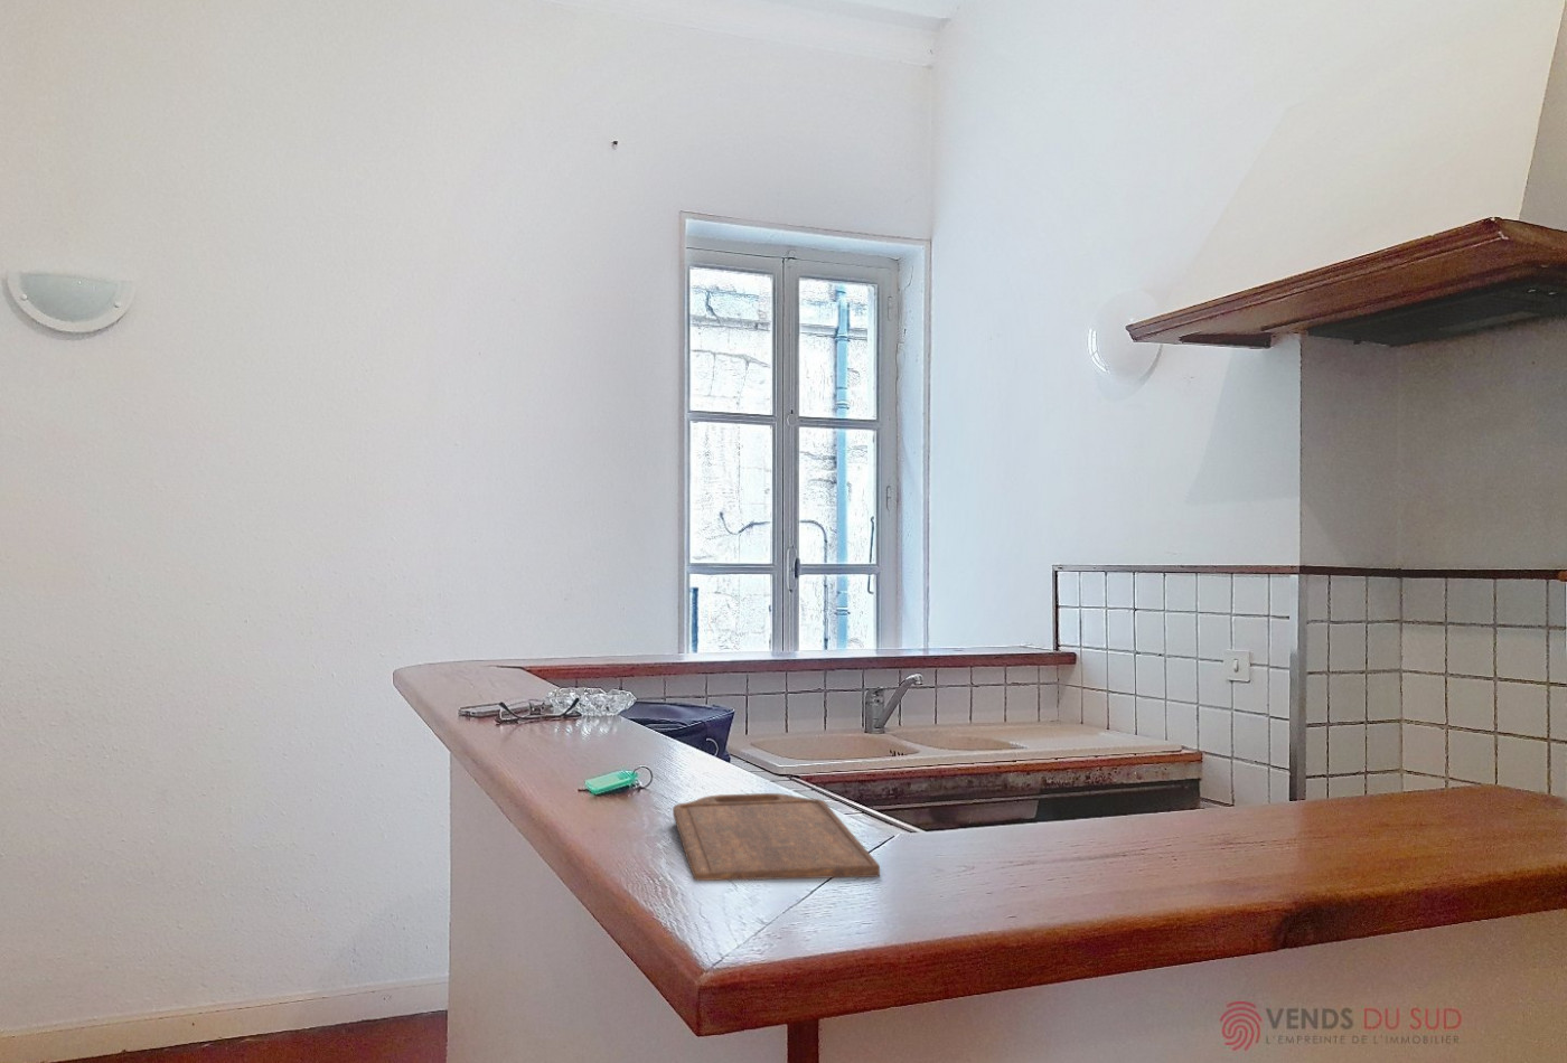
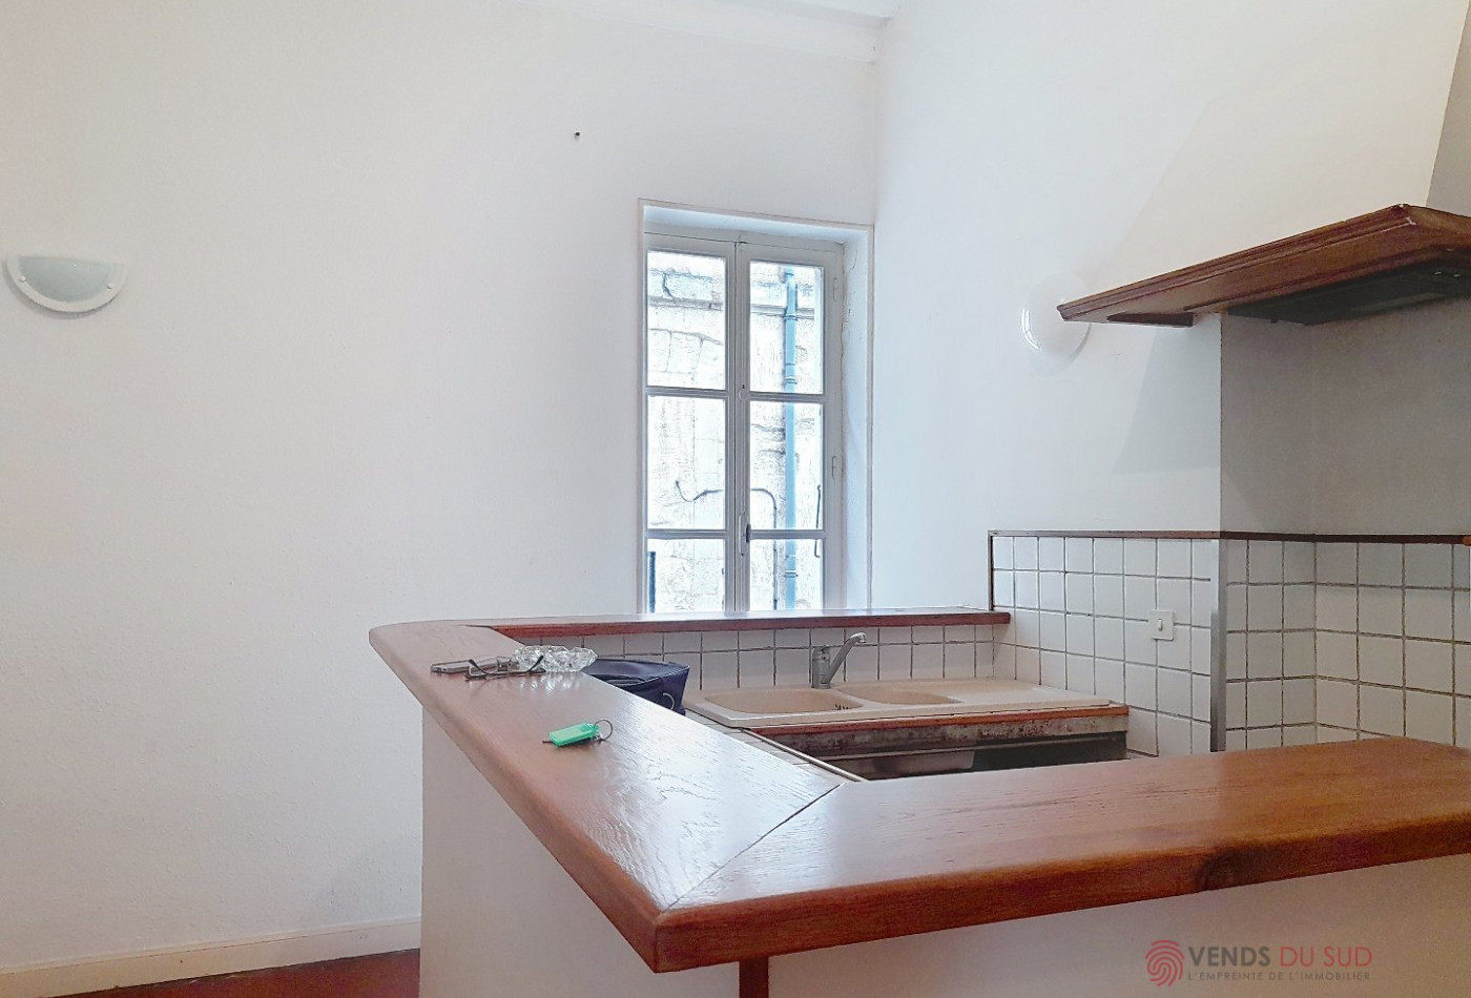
- cutting board [671,793,881,881]
